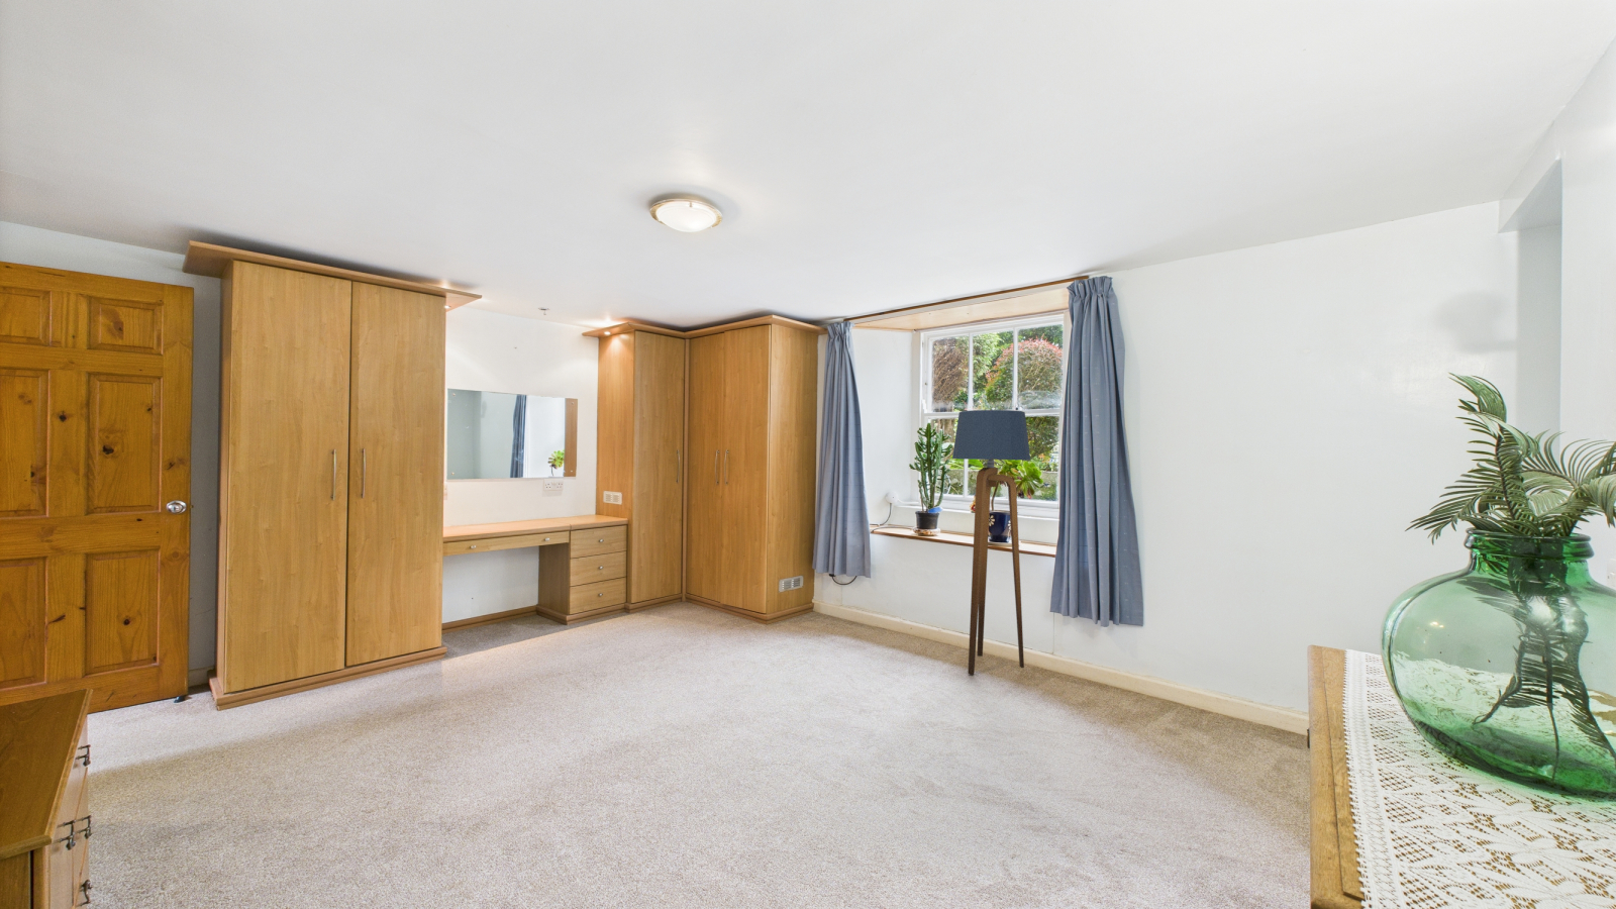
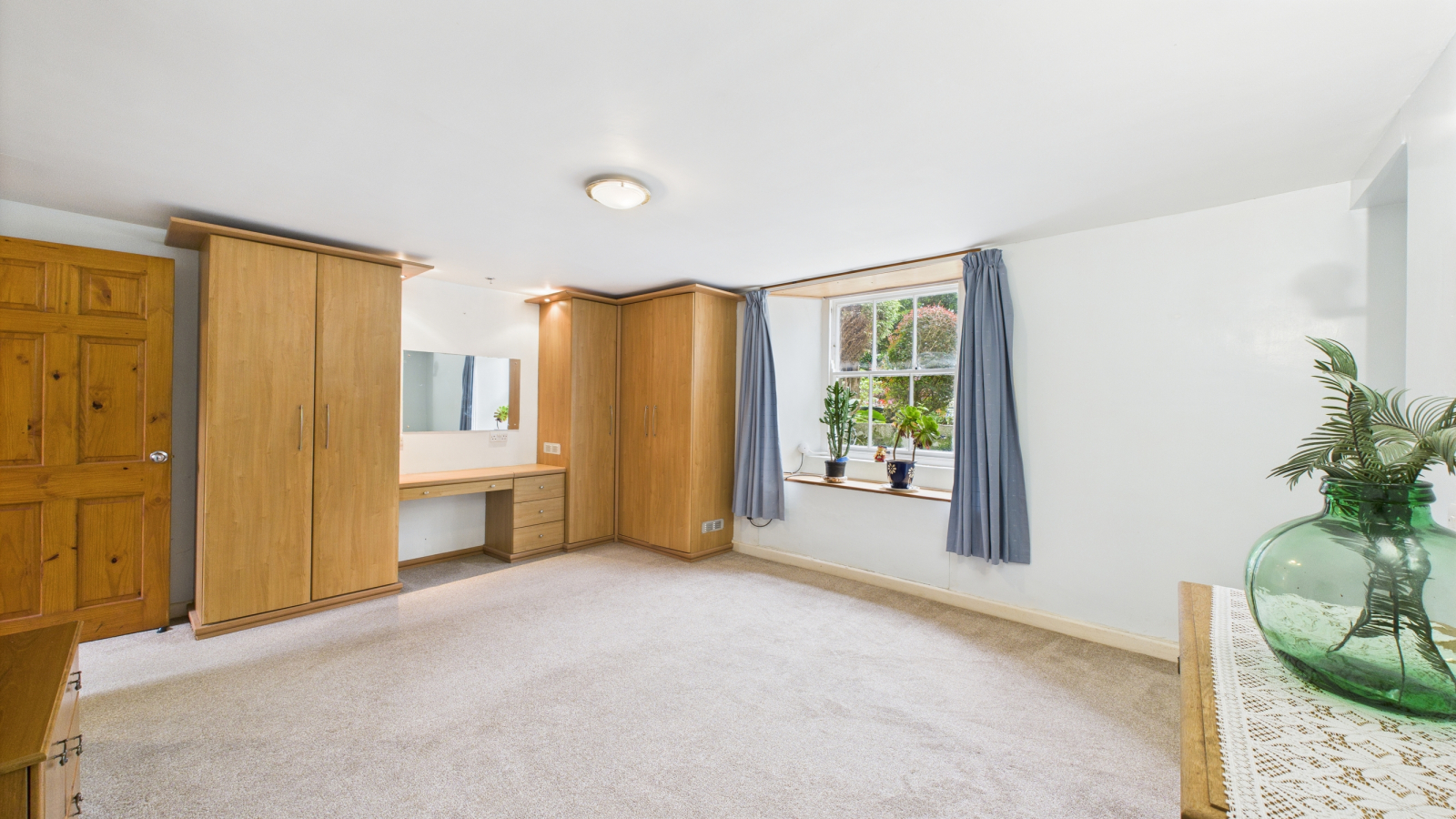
- floor lamp [951,410,1031,676]
